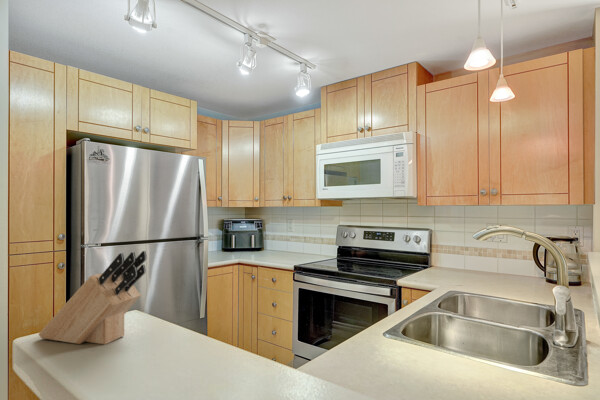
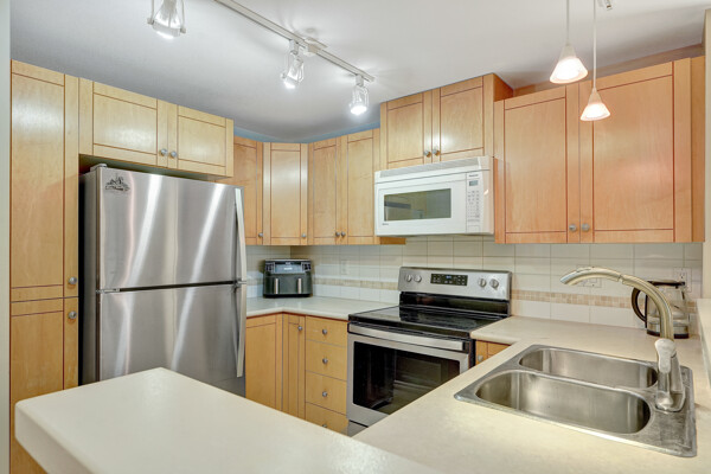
- knife block [38,250,147,346]
